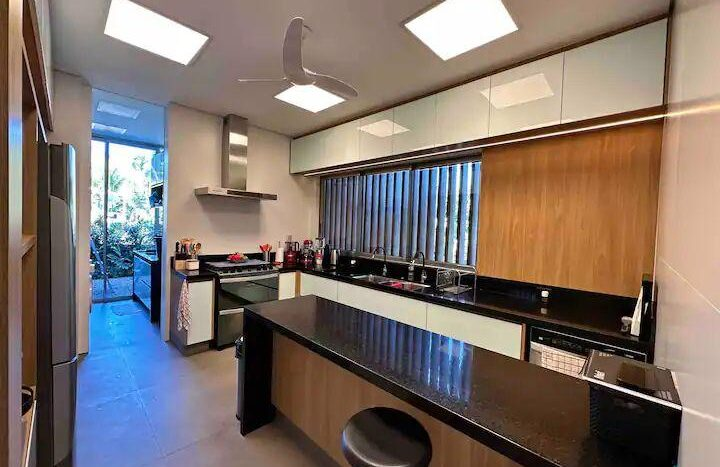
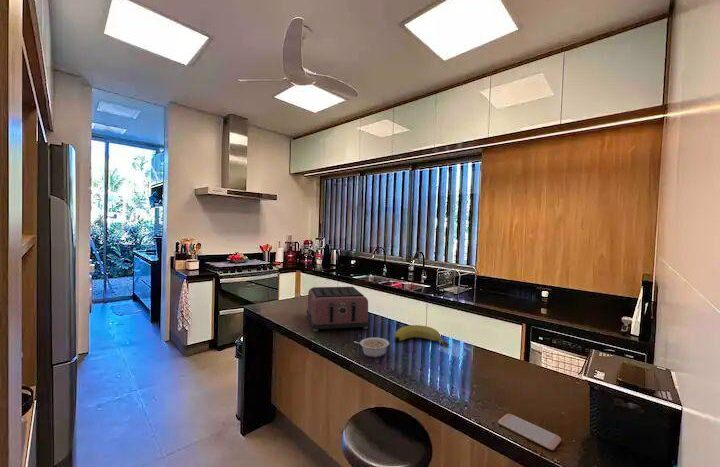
+ toaster [306,286,370,333]
+ legume [353,337,390,358]
+ banana [394,324,450,347]
+ smartphone [497,413,562,451]
